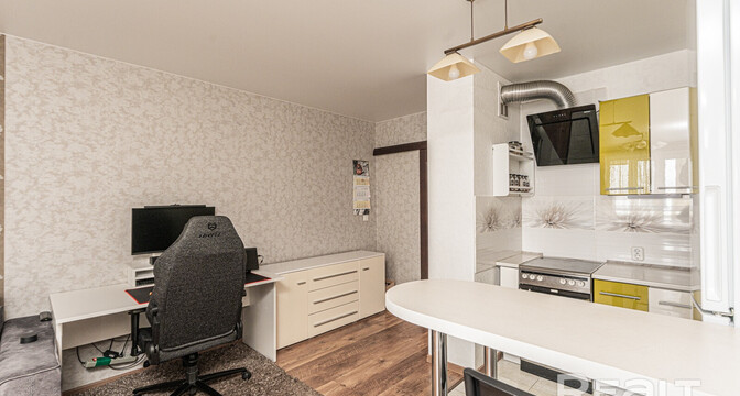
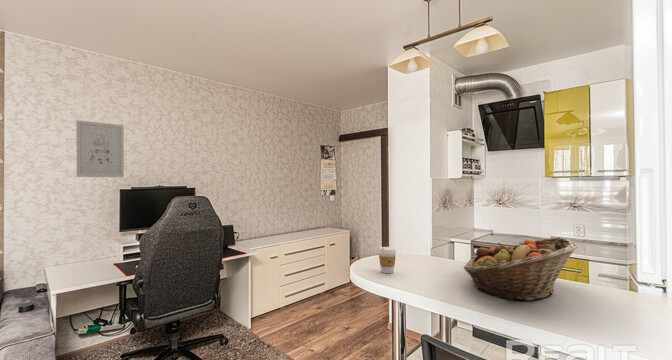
+ coffee cup [378,246,397,274]
+ fruit basket [463,236,579,302]
+ wall art [75,119,125,178]
